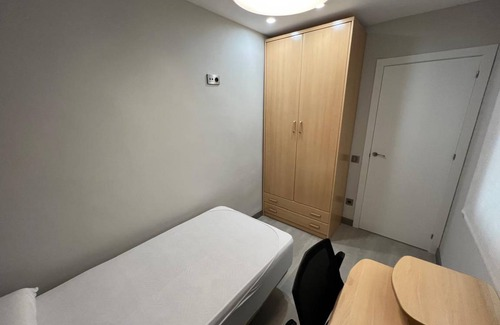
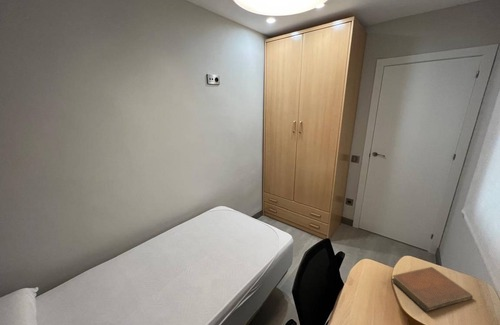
+ notebook [391,266,474,312]
